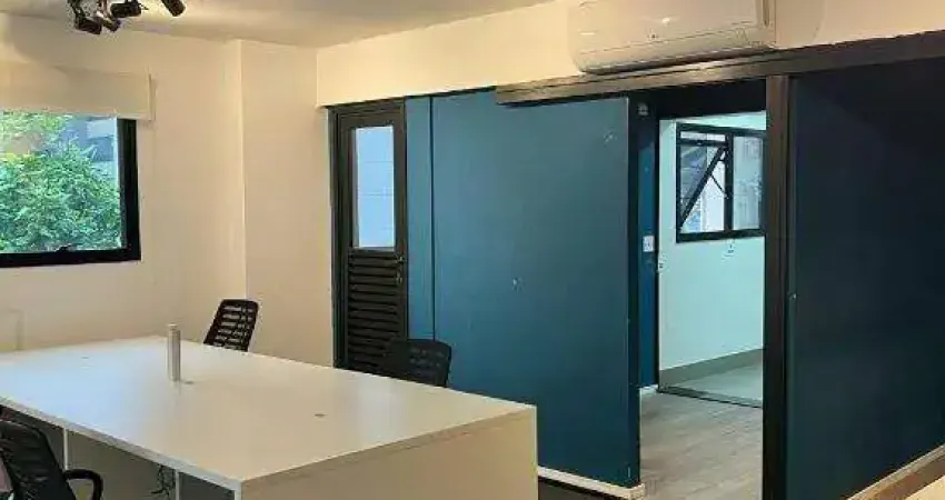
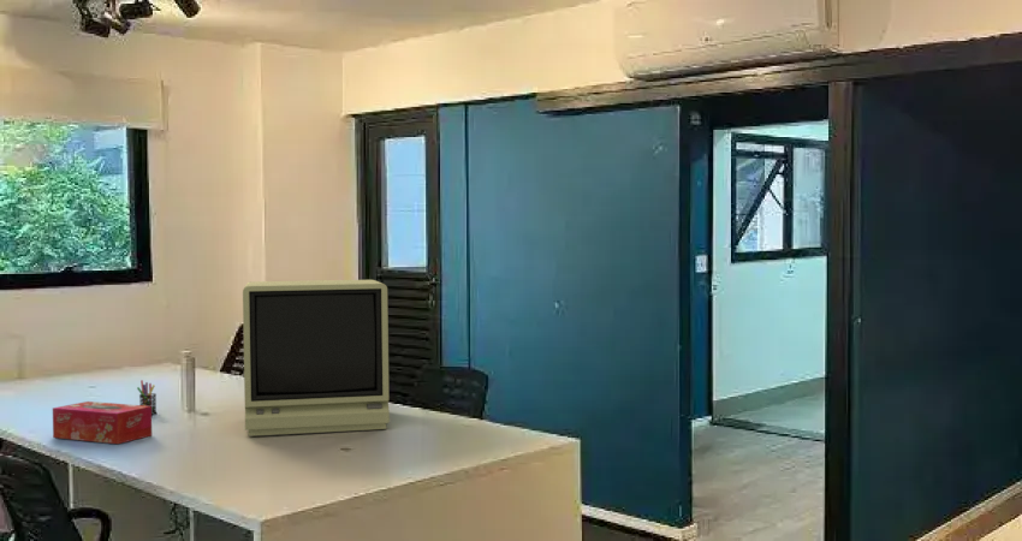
+ monitor [242,279,391,438]
+ tissue box [52,400,153,445]
+ pen holder [136,379,158,416]
